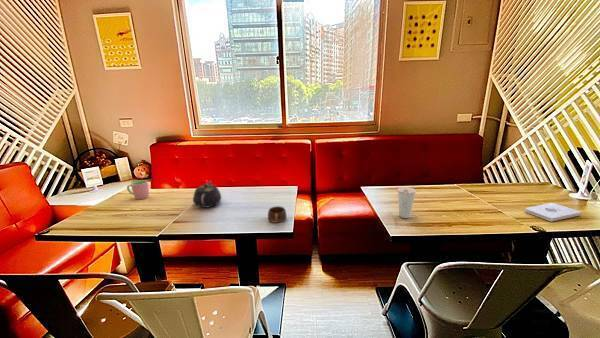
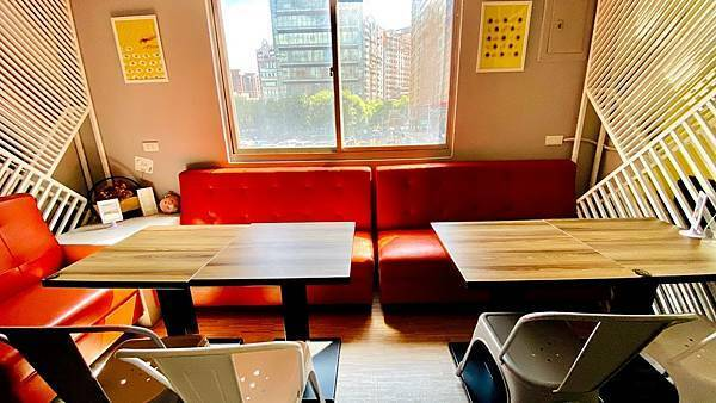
- cup [267,205,288,224]
- teapot [192,180,223,209]
- cup [396,186,417,219]
- notepad [524,202,582,222]
- cup [126,179,150,200]
